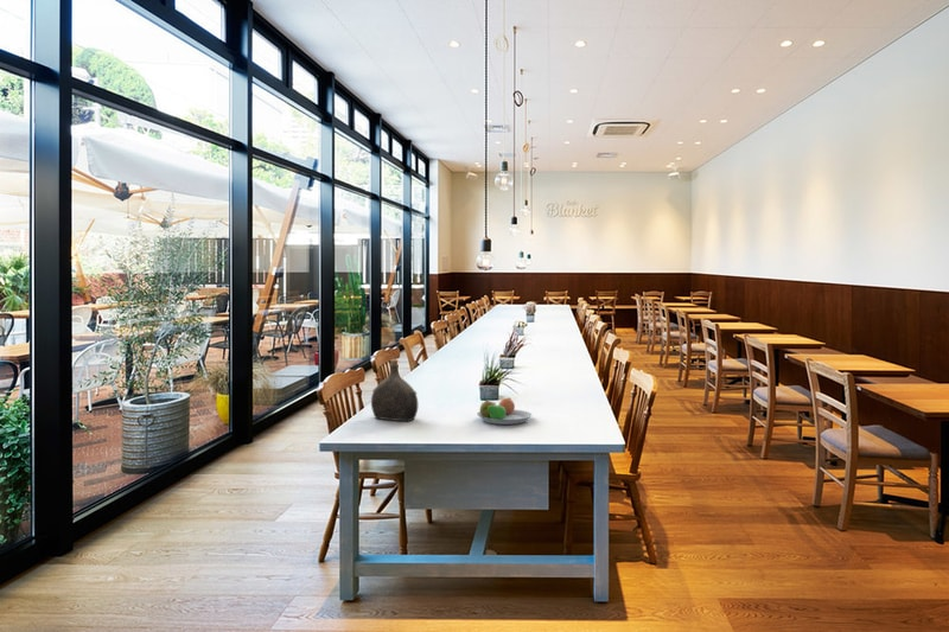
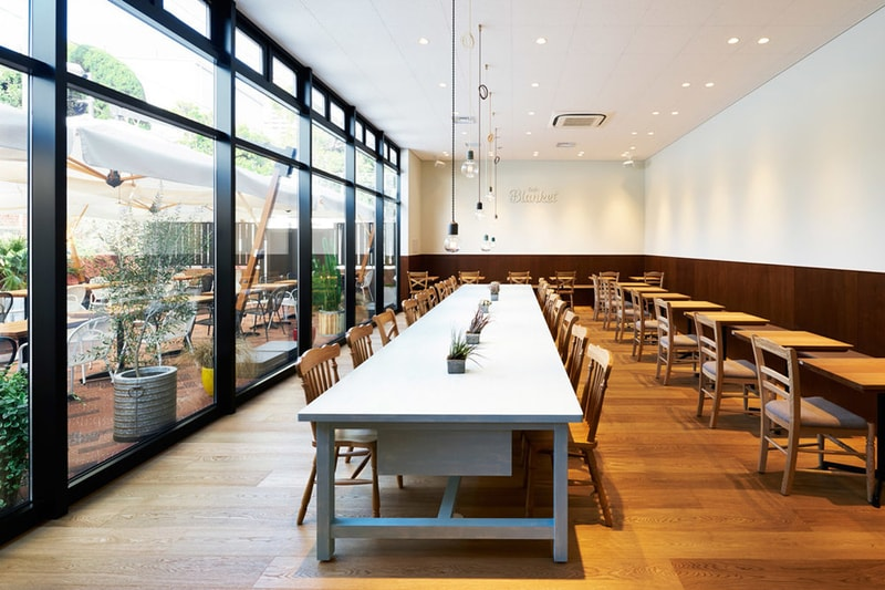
- fruit bowl [476,396,533,426]
- water jug [370,358,419,422]
